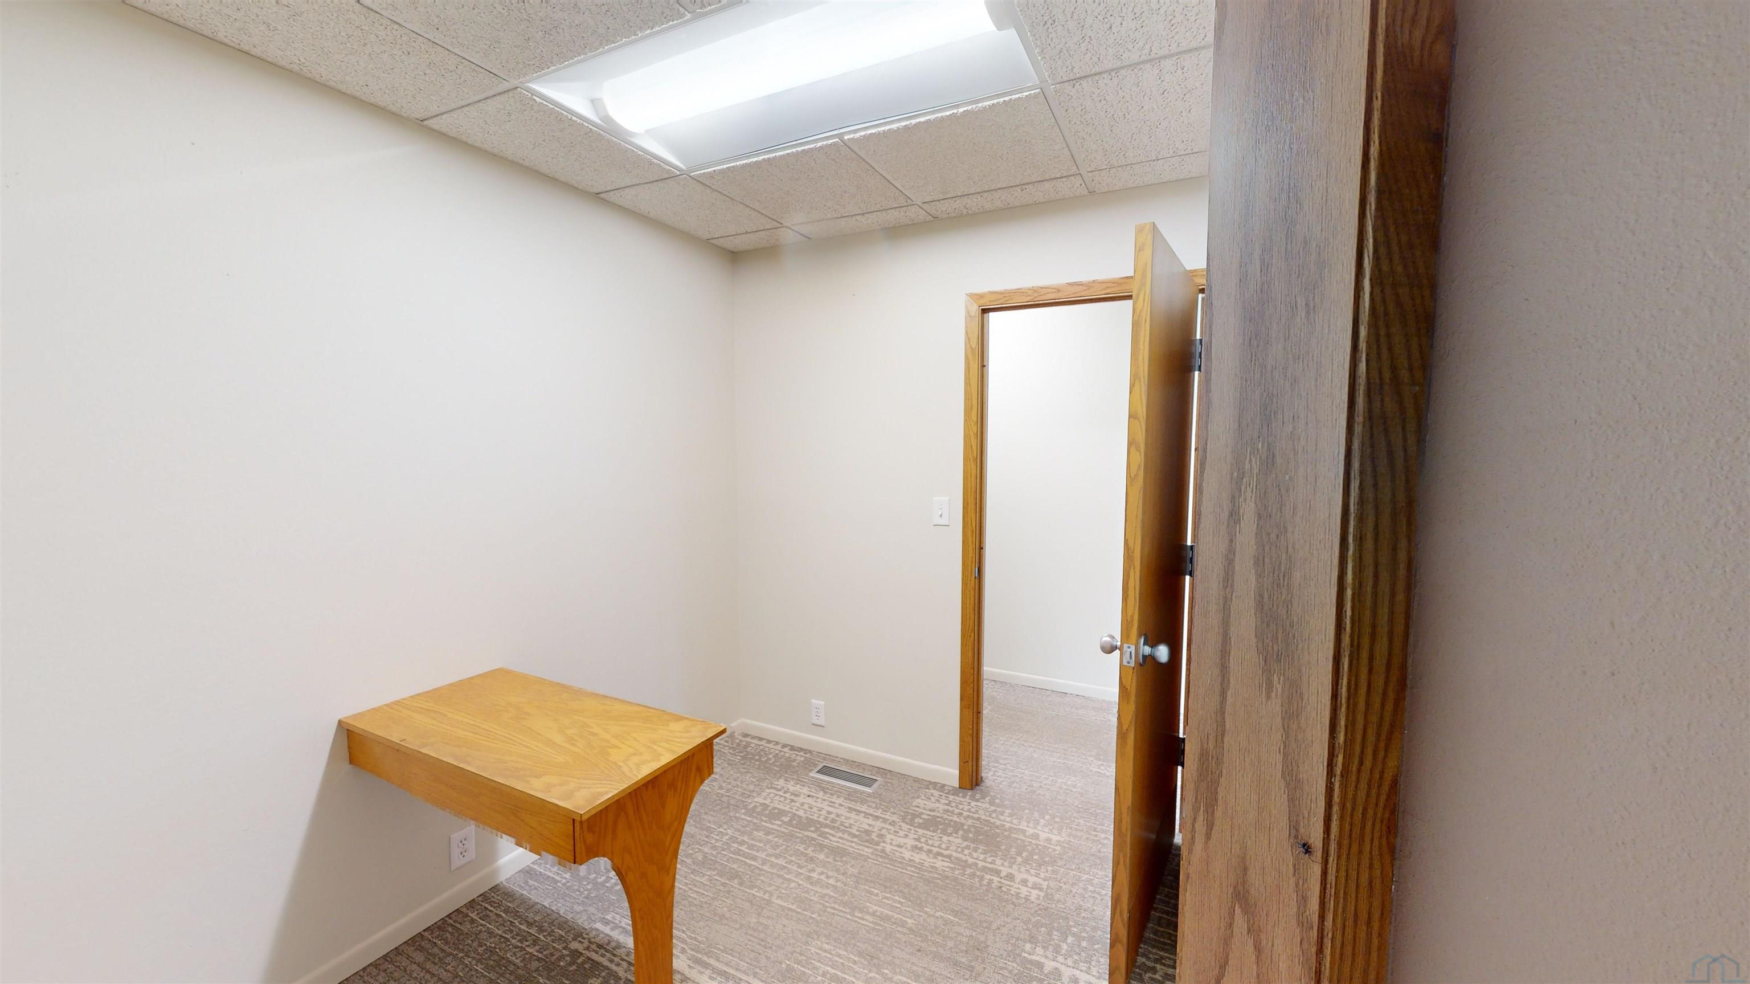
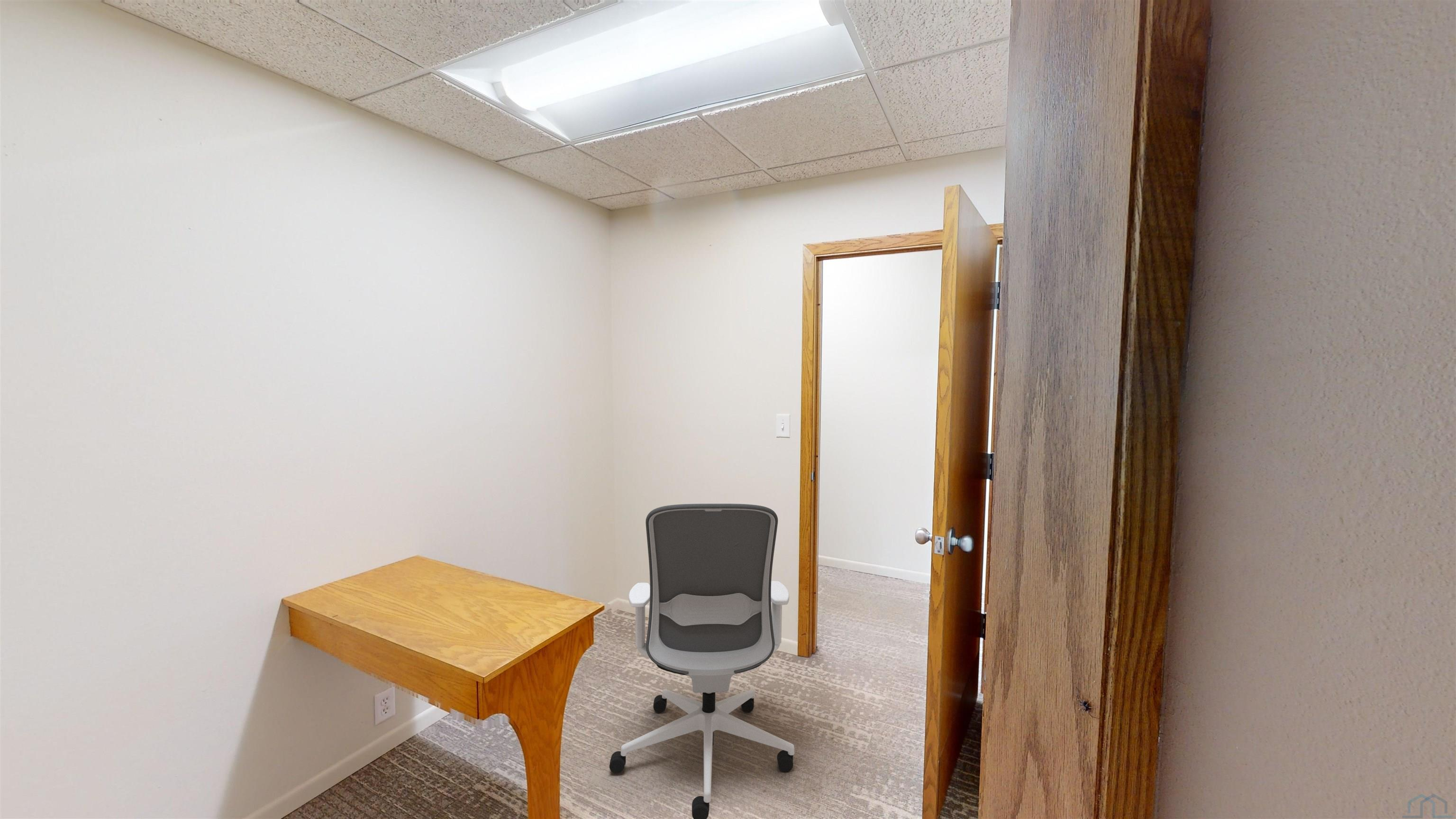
+ office chair [609,503,795,819]
